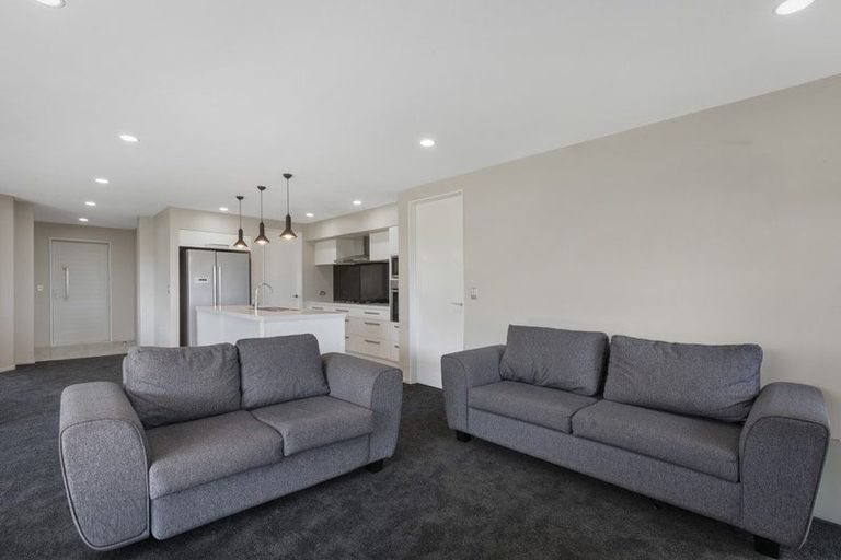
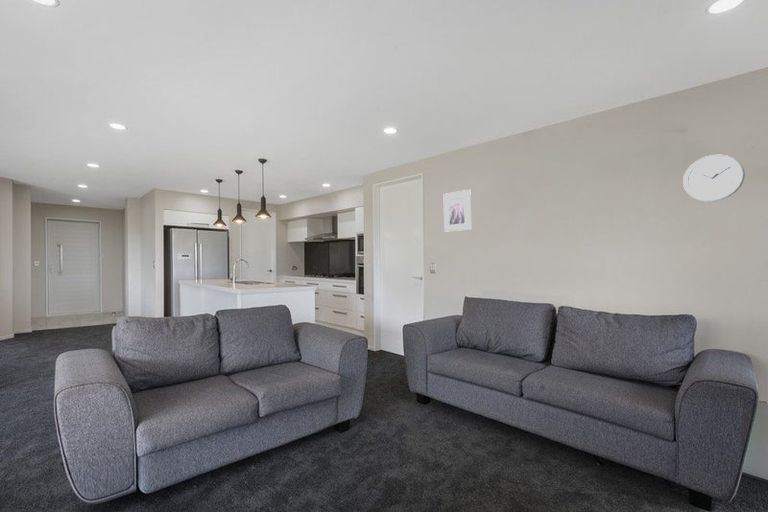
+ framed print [443,189,472,233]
+ wall clock [682,154,746,202]
